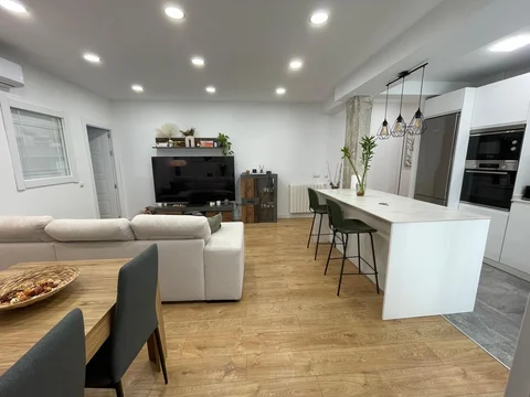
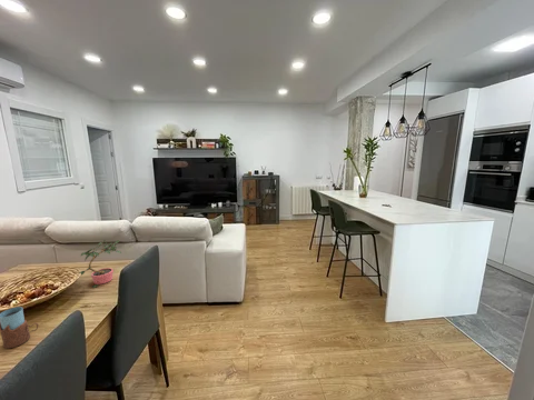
+ potted plant [78,239,122,289]
+ drinking glass [0,306,39,350]
